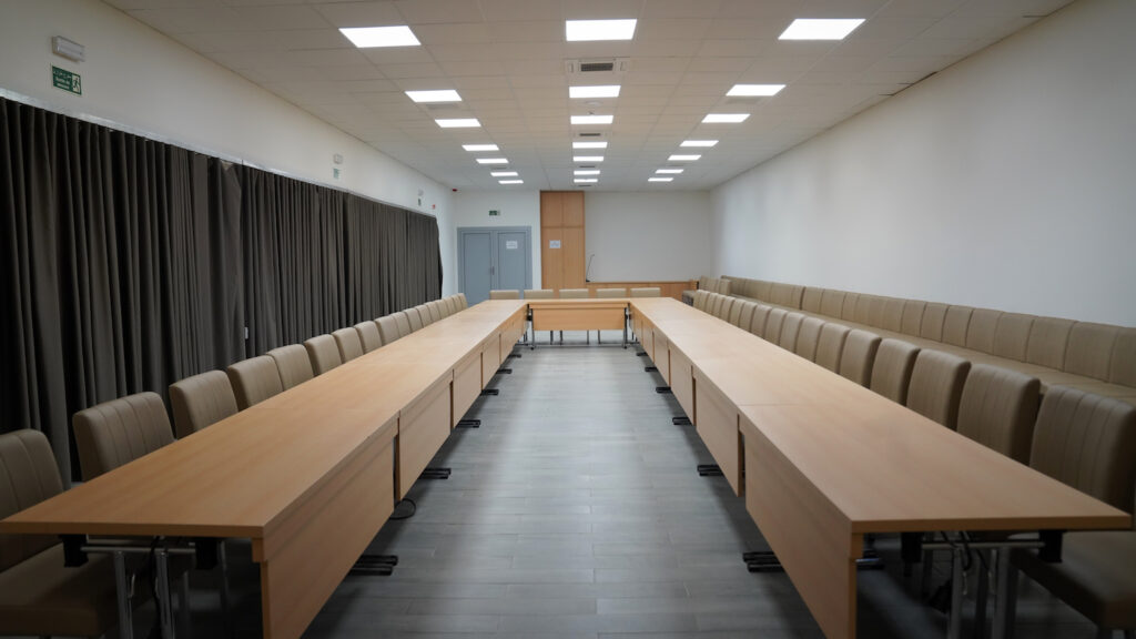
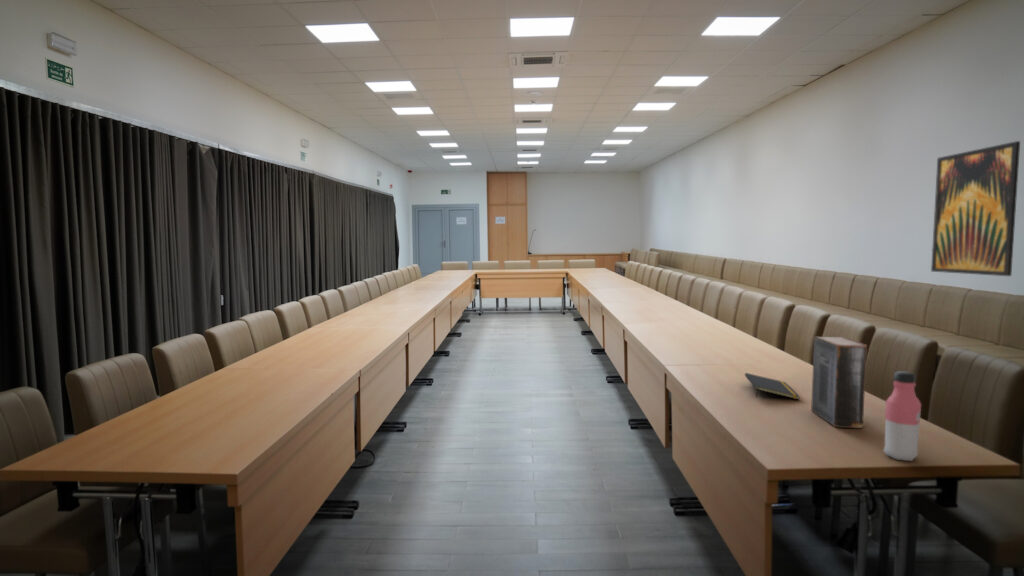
+ water bottle [883,370,922,462]
+ book [810,335,868,429]
+ wall art [930,140,1021,277]
+ notepad [744,372,801,401]
